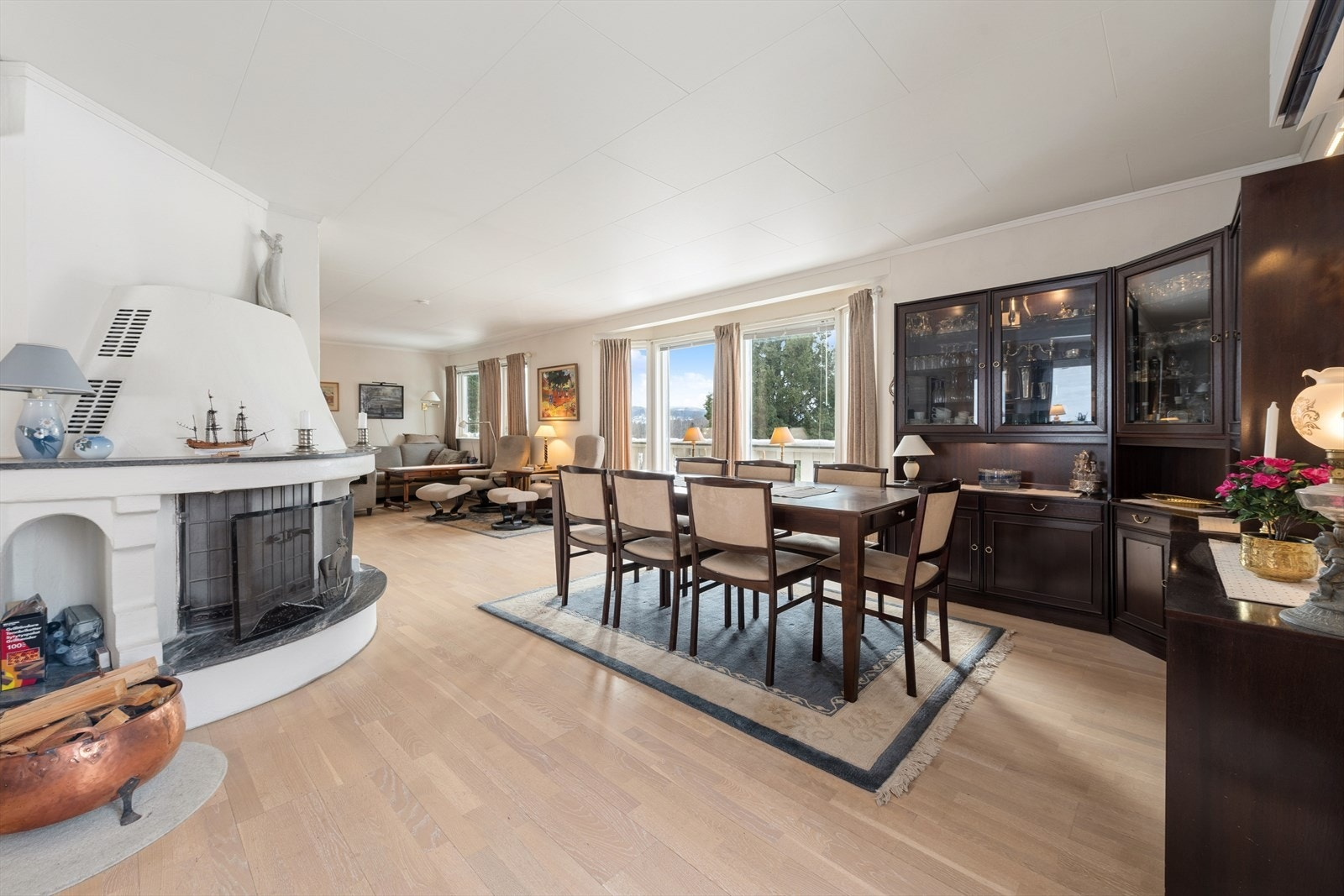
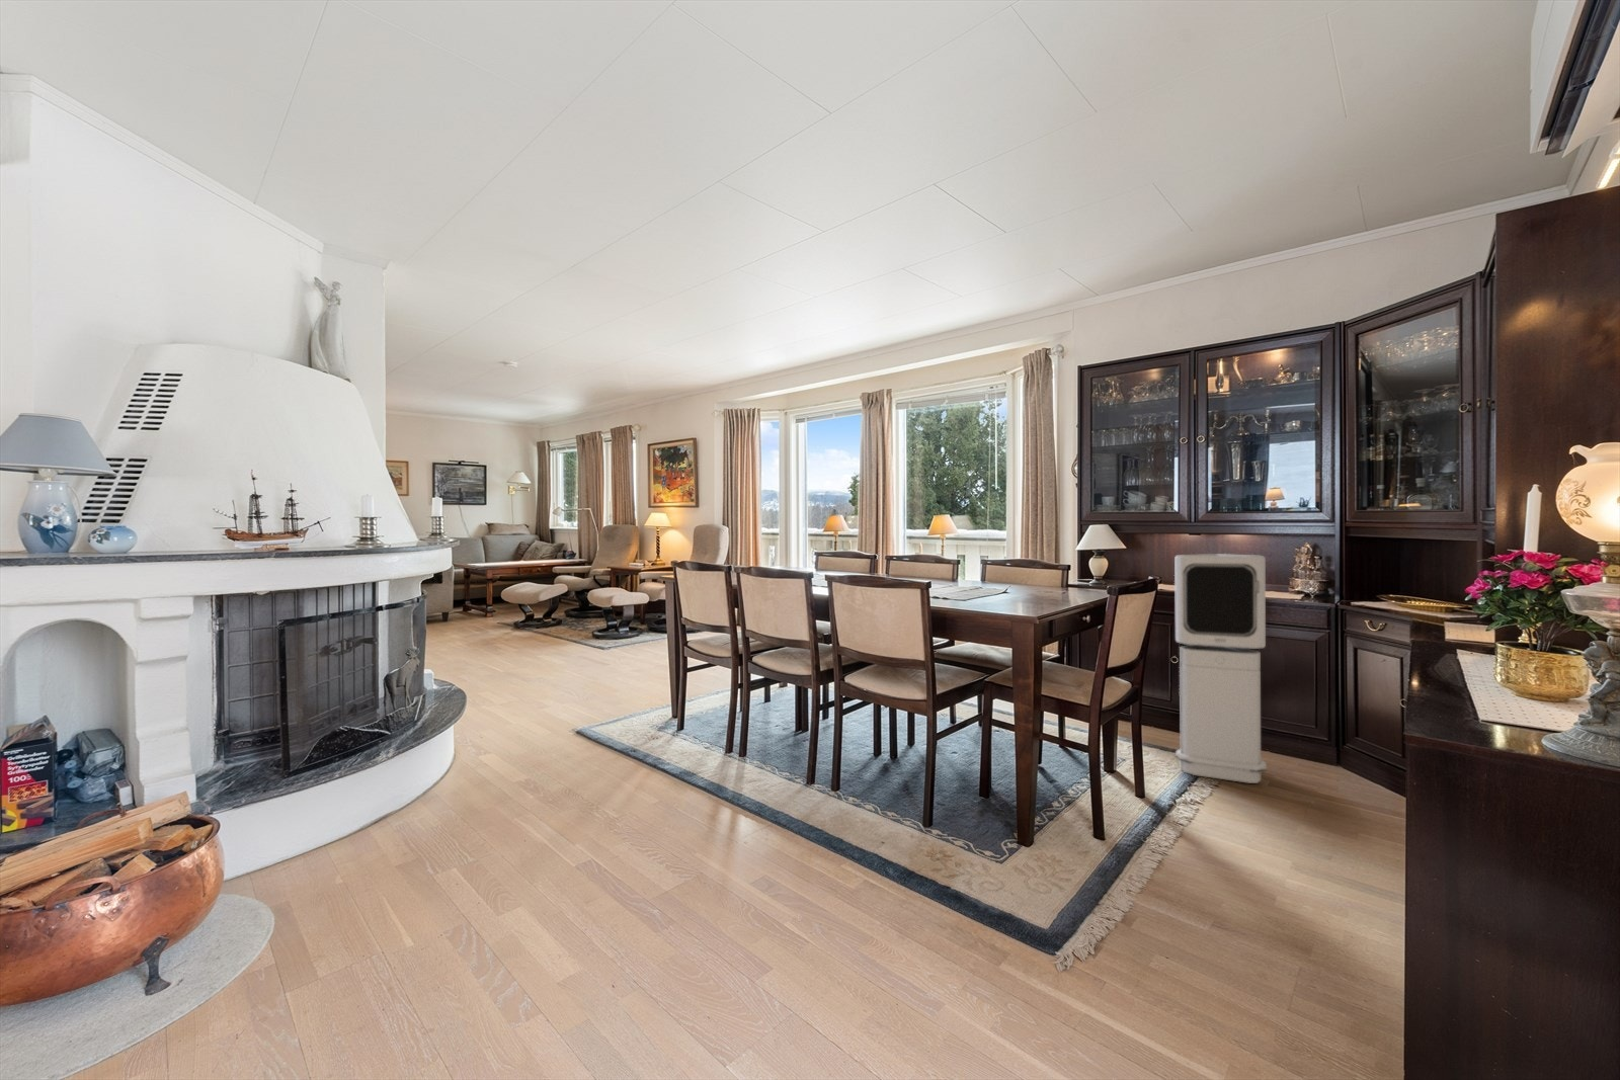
+ air purifier [1174,552,1268,785]
